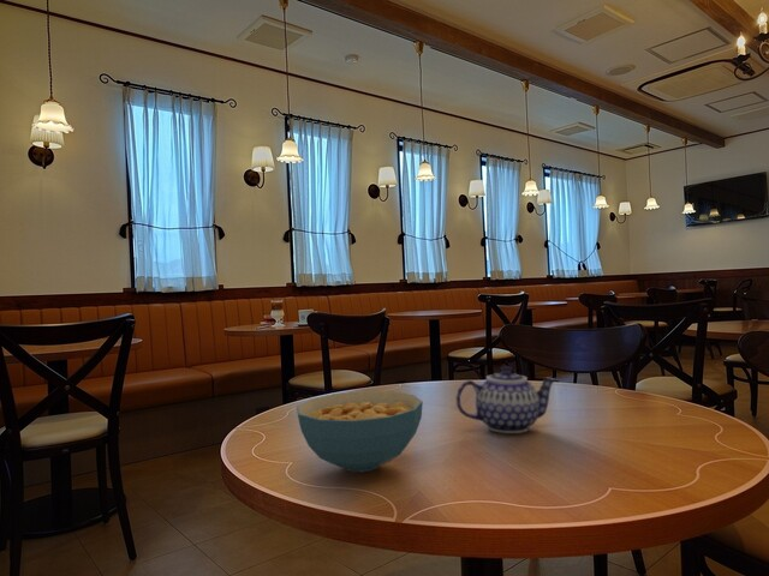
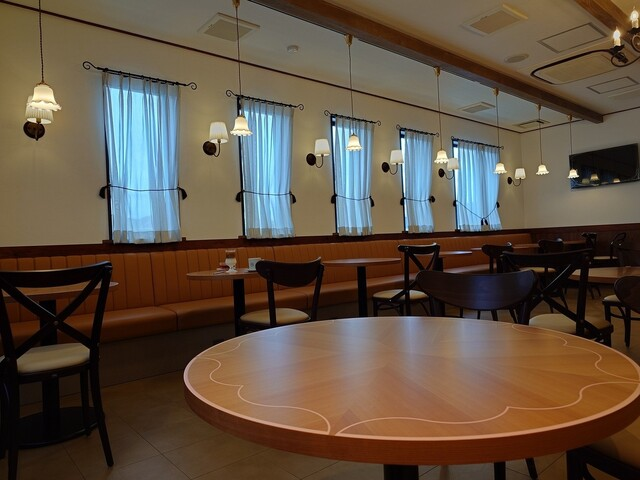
- teapot [455,365,559,434]
- cereal bowl [296,390,424,473]
